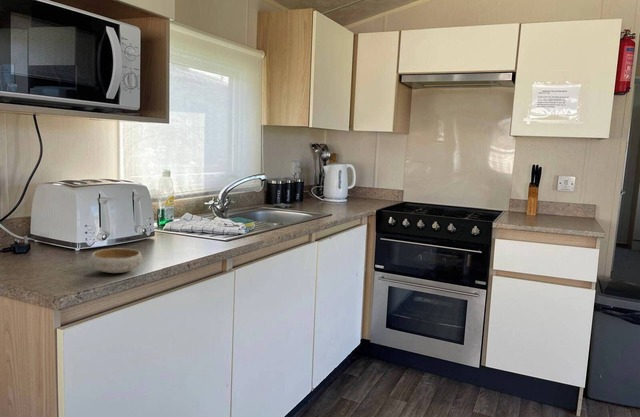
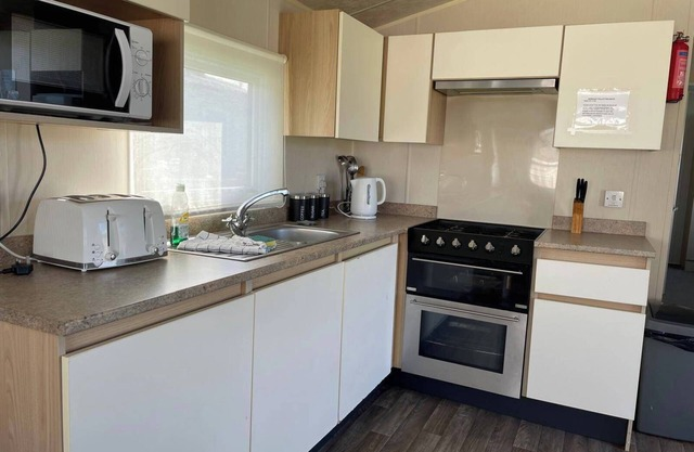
- bowl [89,247,143,274]
